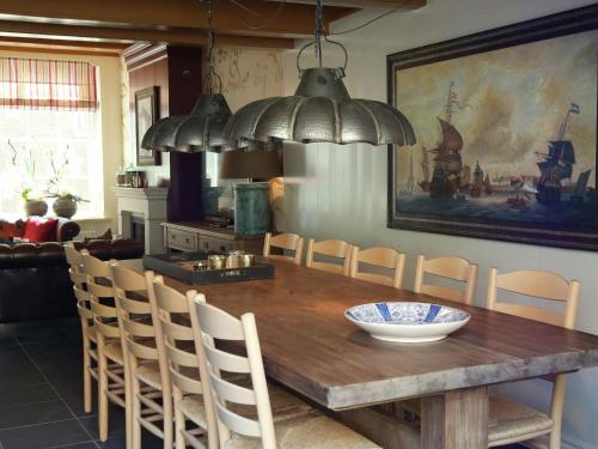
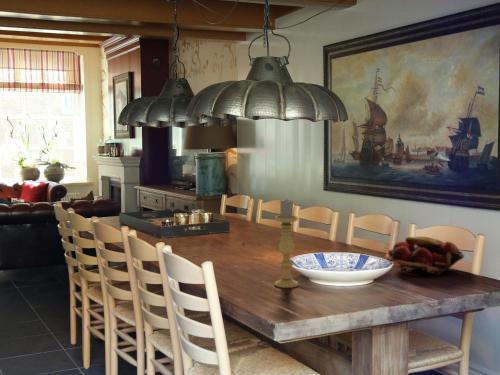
+ fruit basket [385,235,466,277]
+ candle holder [274,197,299,289]
